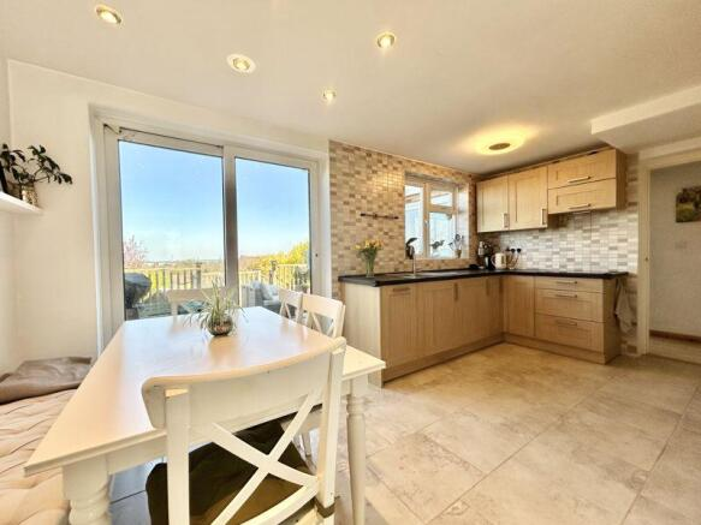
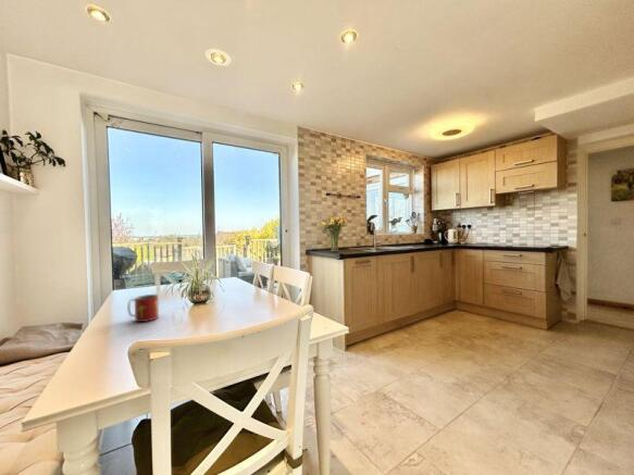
+ mug [126,293,160,323]
